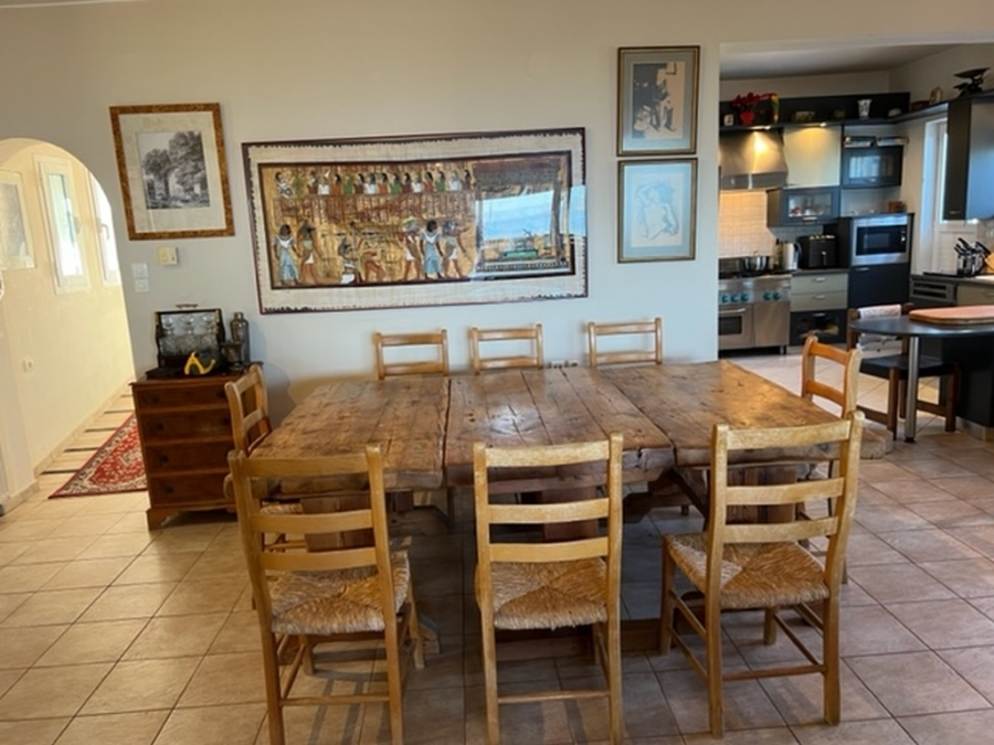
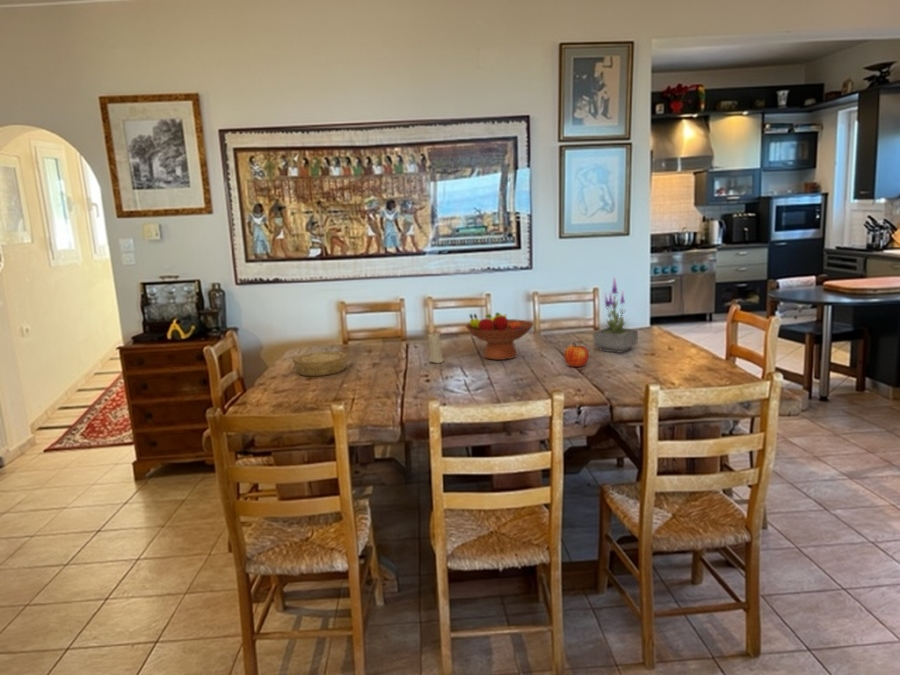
+ candle [427,330,445,364]
+ potted plant [592,275,639,354]
+ apple [563,343,590,368]
+ fruit bowl [464,311,535,361]
+ bowl [291,350,349,377]
